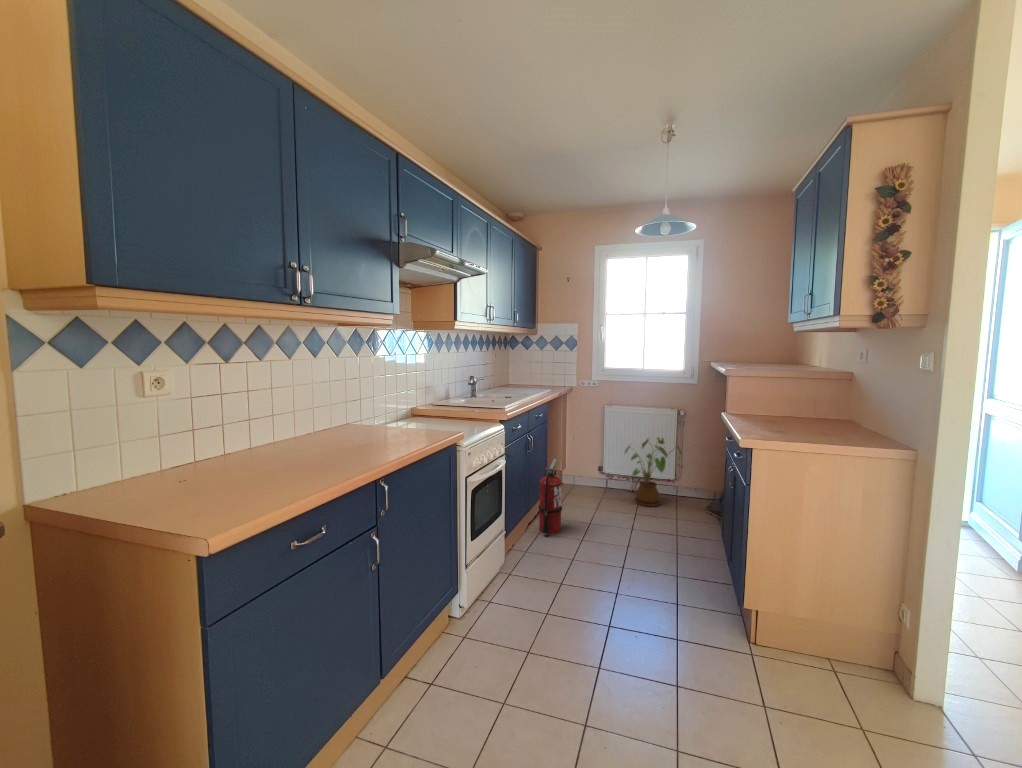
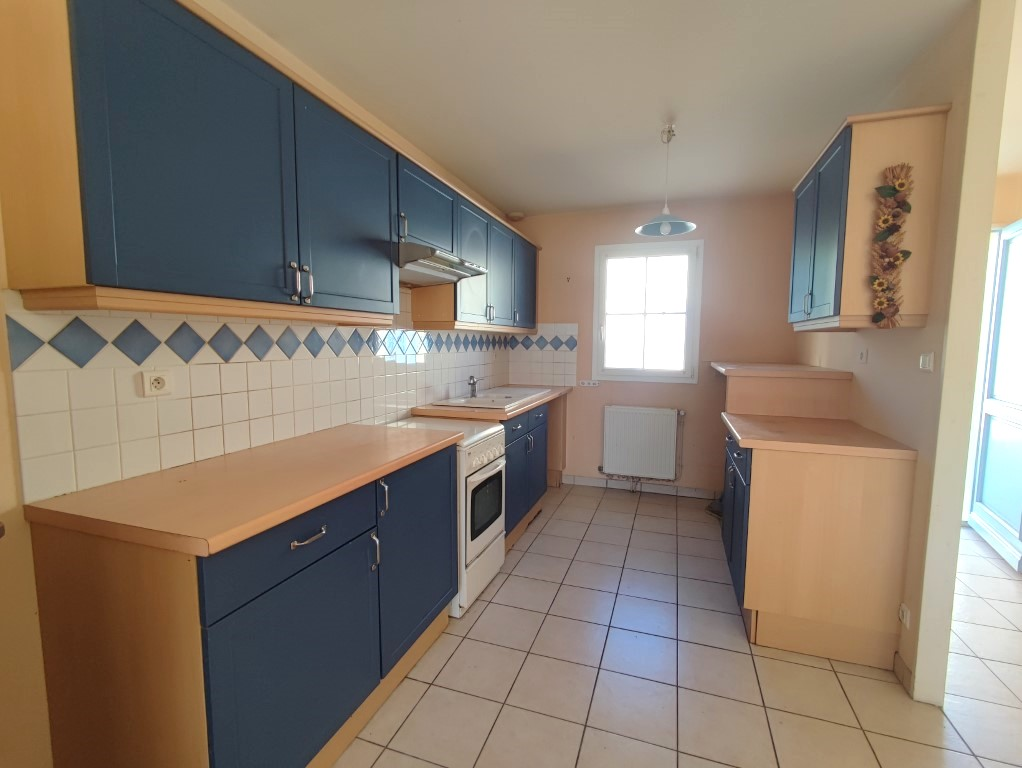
- fire extinguisher [538,458,563,536]
- house plant [624,436,683,508]
